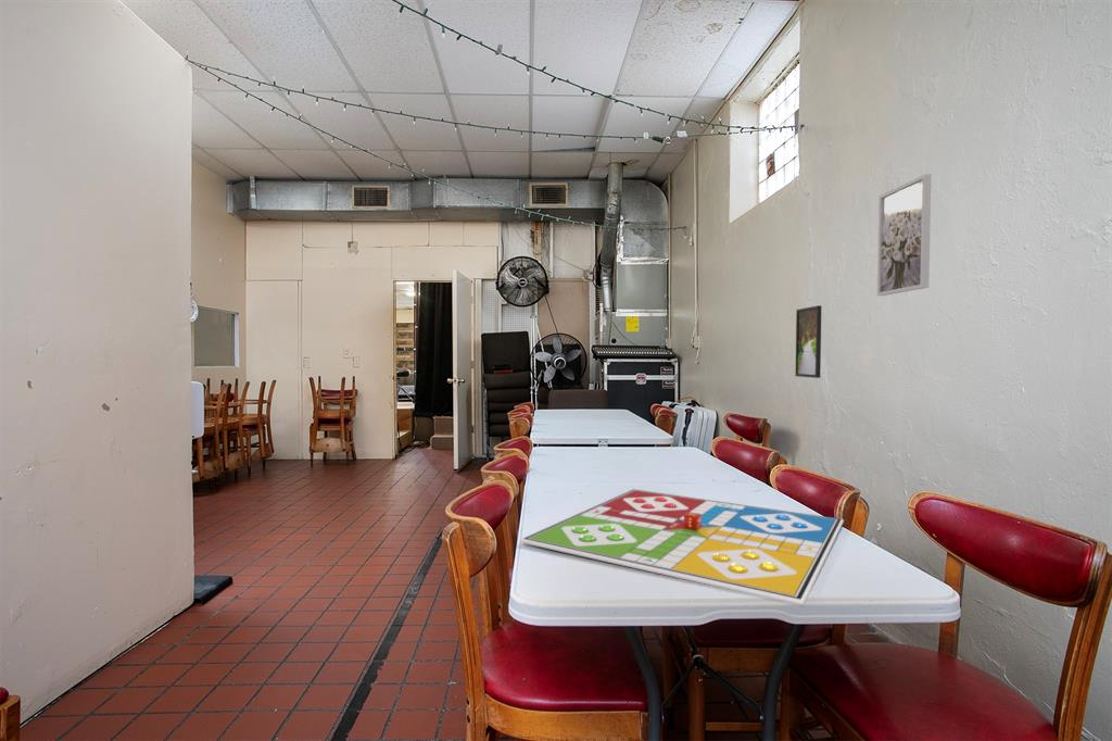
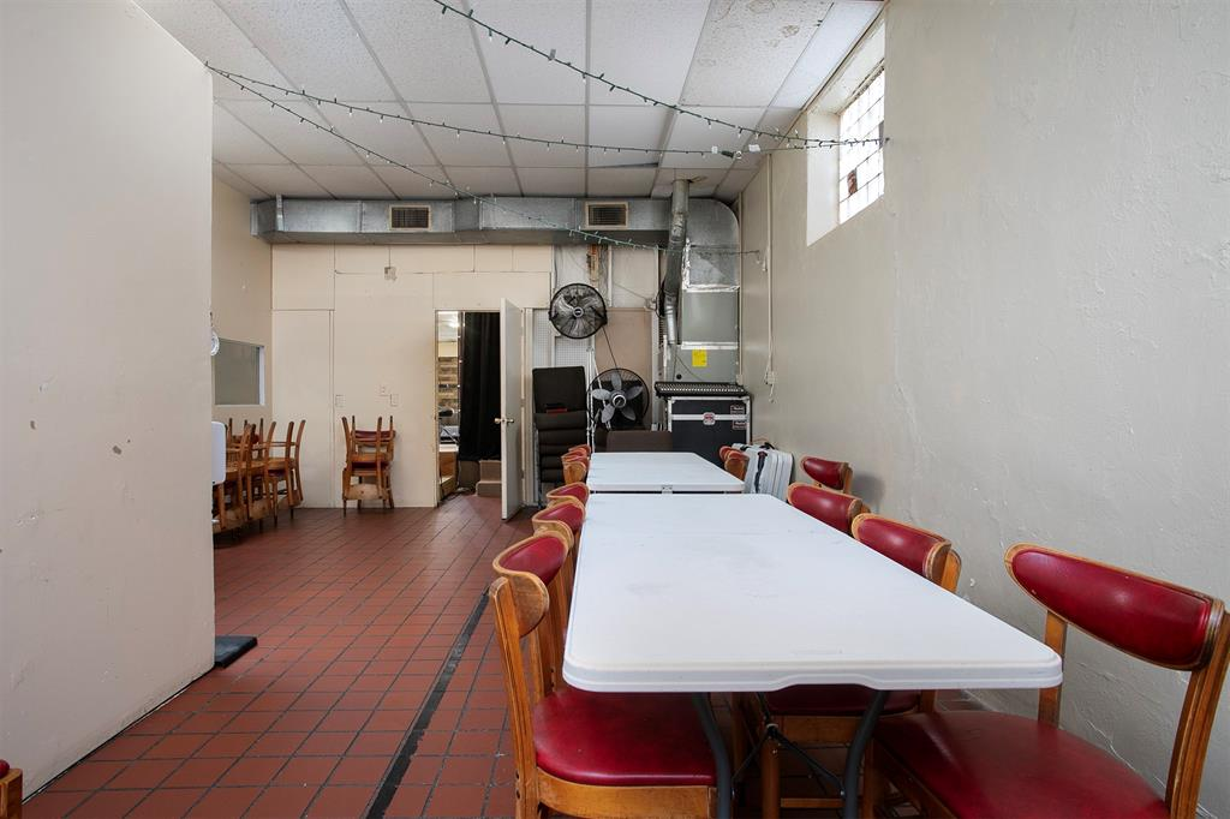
- wall art [876,173,932,297]
- gameboard [519,488,845,606]
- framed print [794,304,822,379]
